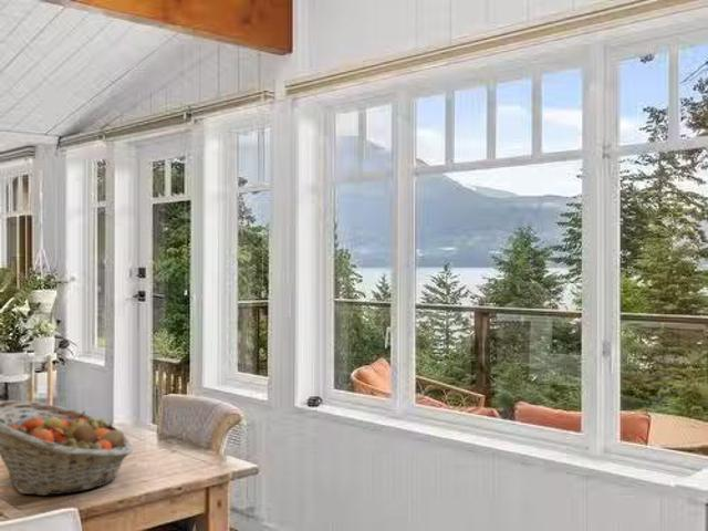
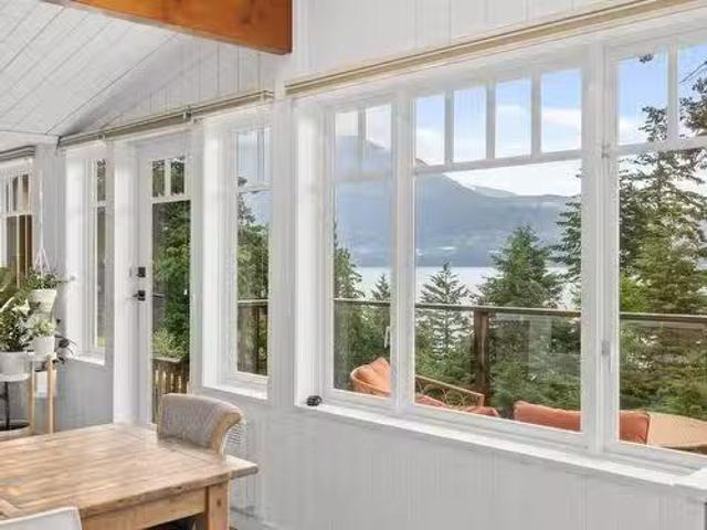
- fruit basket [0,399,134,497]
